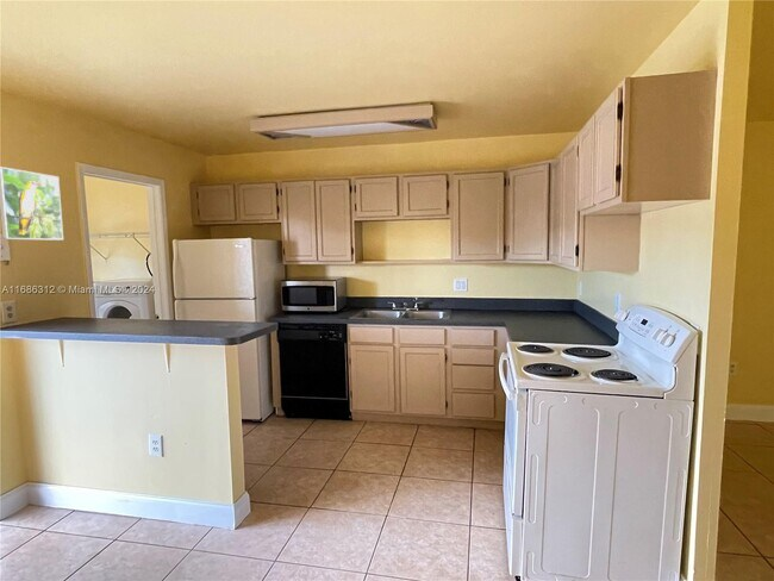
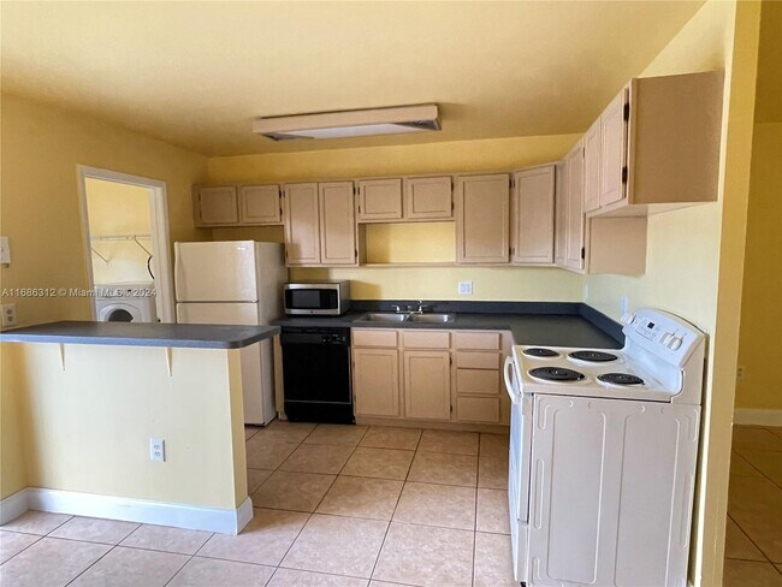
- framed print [0,165,64,242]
